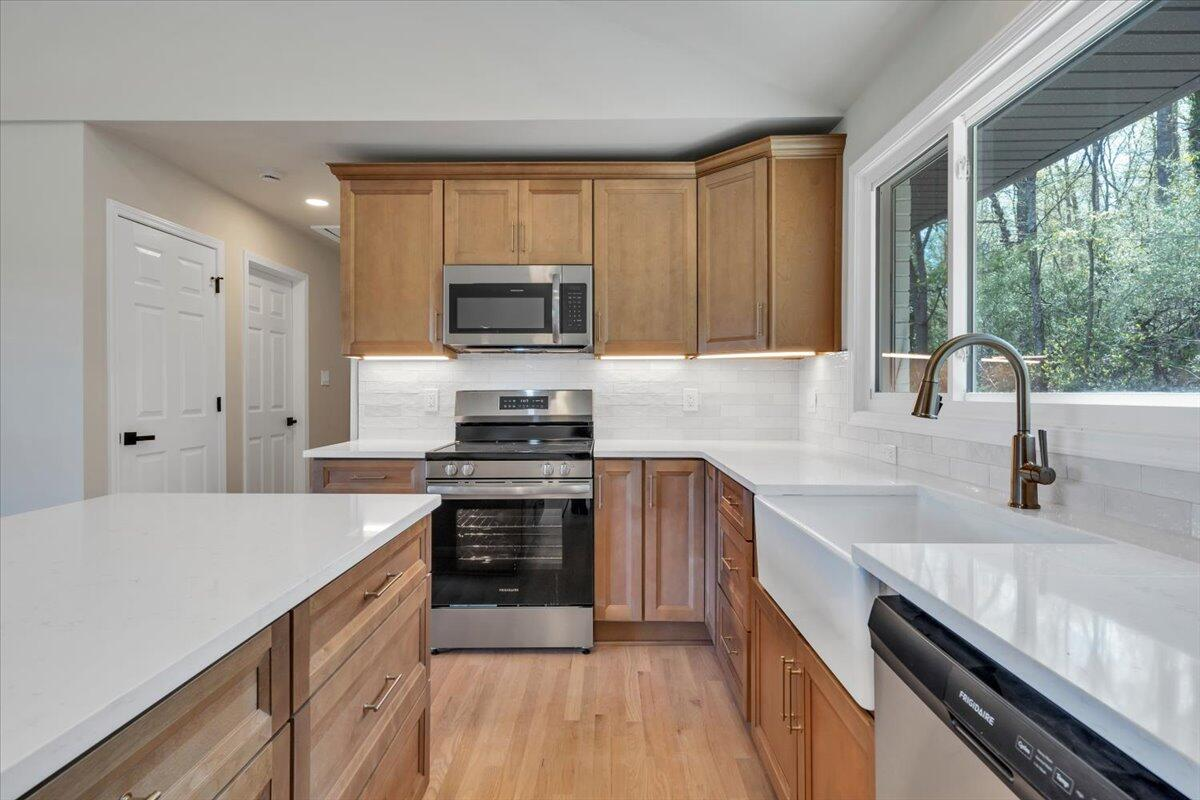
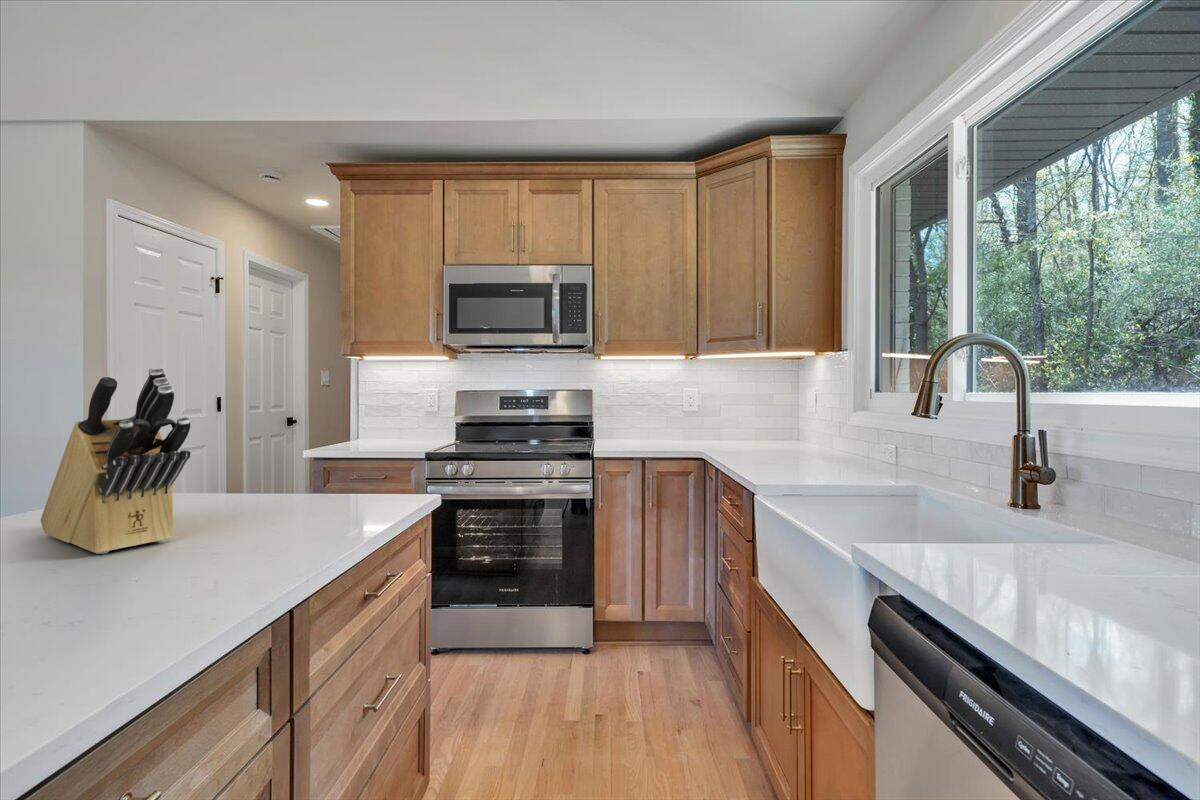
+ knife block [40,366,192,555]
